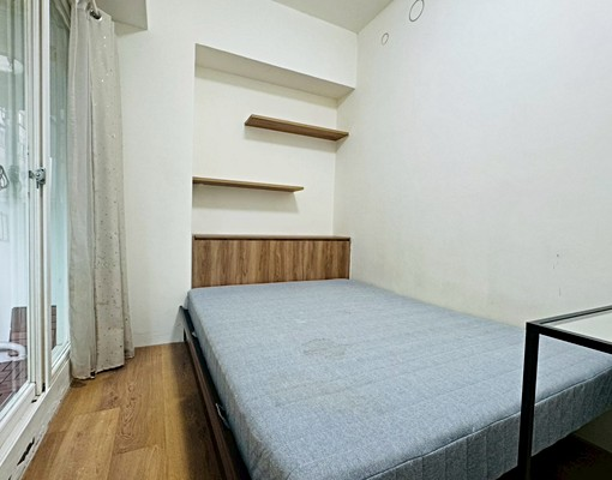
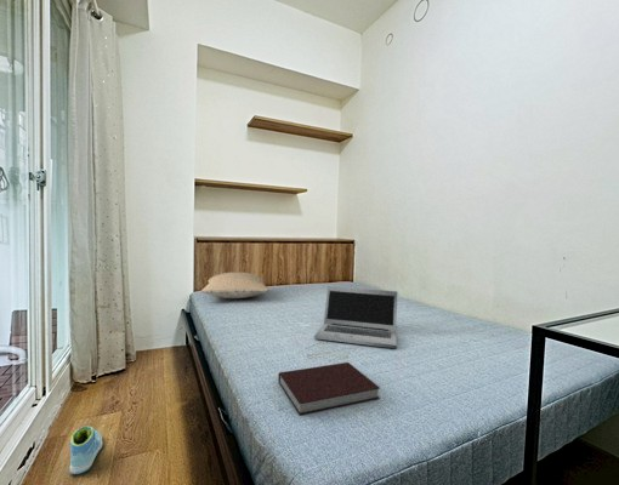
+ laptop [313,285,398,349]
+ pillow [200,272,271,299]
+ notebook [277,361,381,416]
+ sneaker [68,426,103,475]
